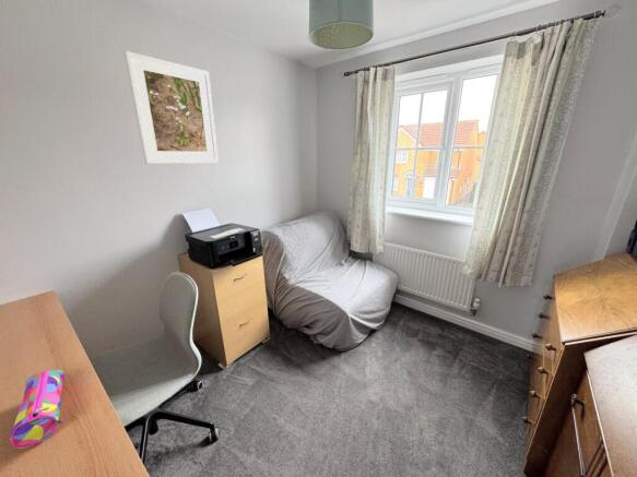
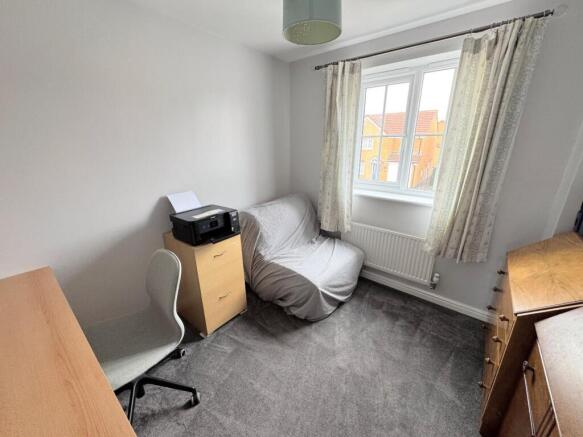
- pencil case [9,369,66,450]
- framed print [123,50,220,165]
